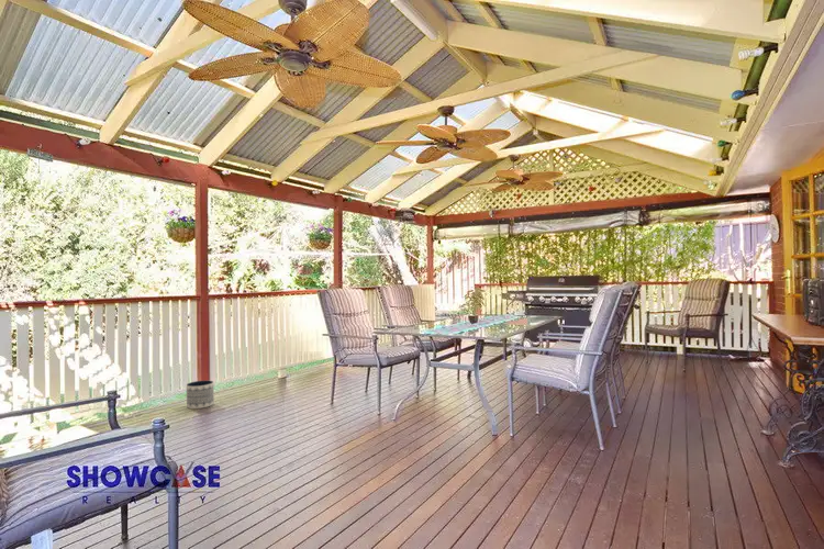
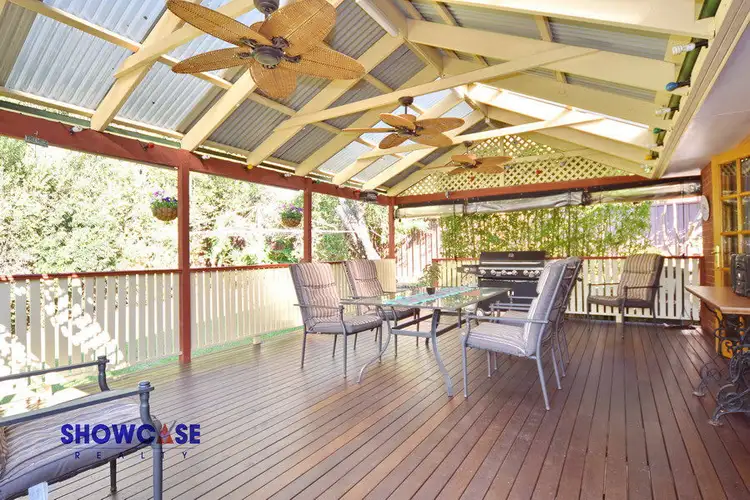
- planter [186,380,215,410]
